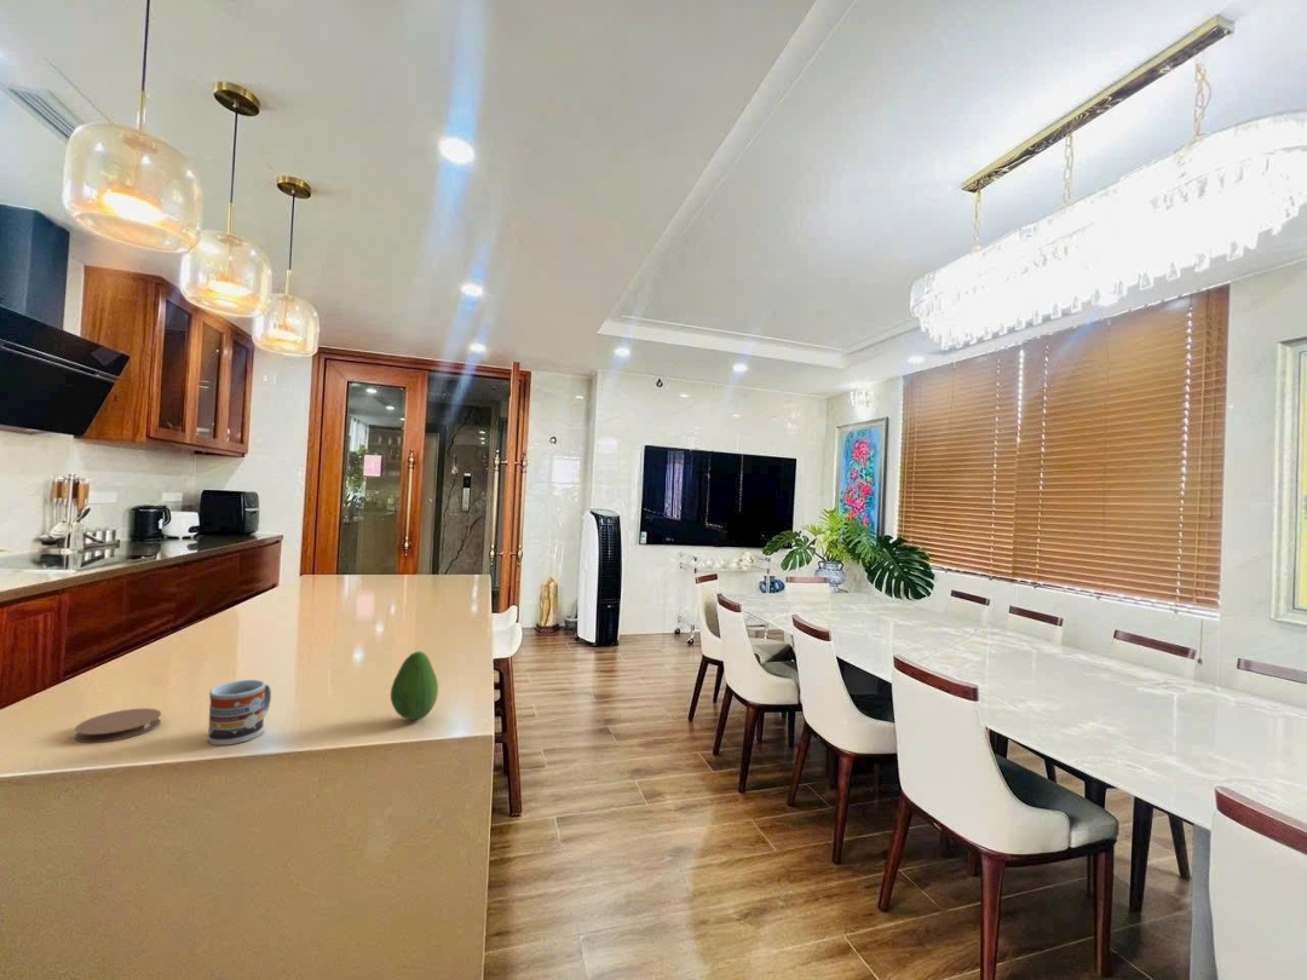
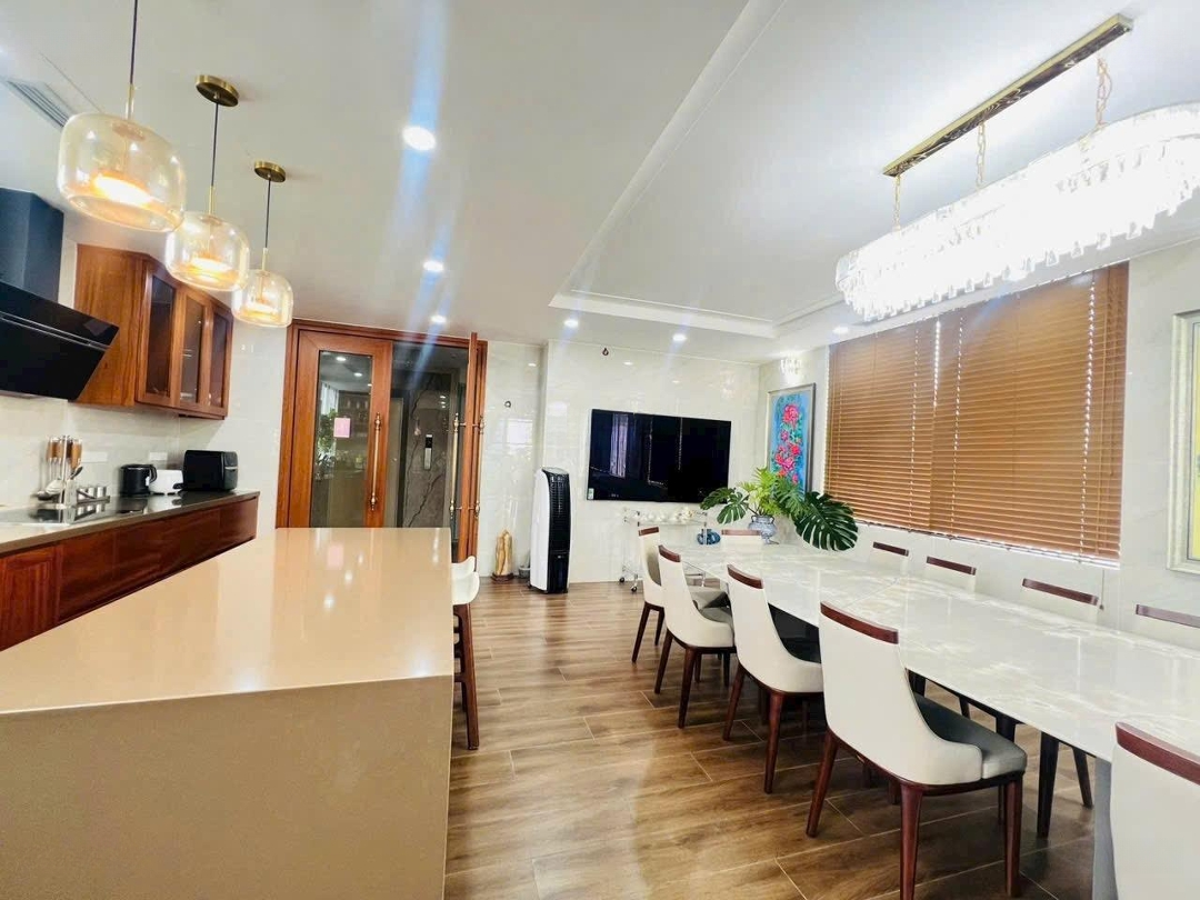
- fruit [390,651,439,721]
- cup [207,679,272,746]
- coaster [73,708,162,744]
